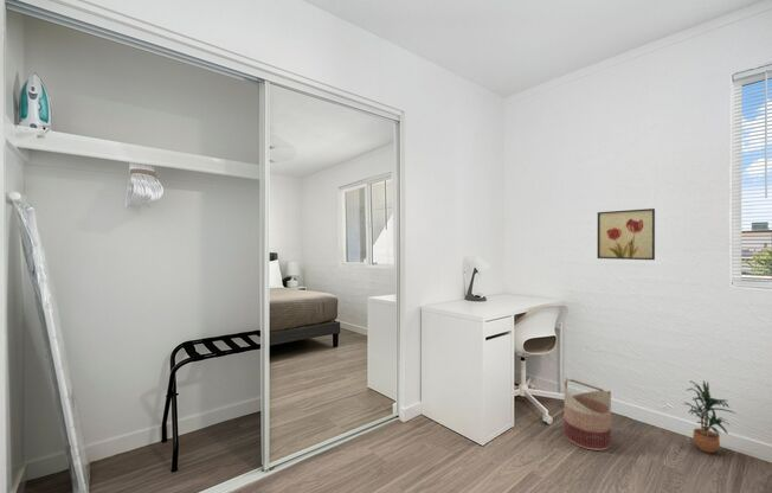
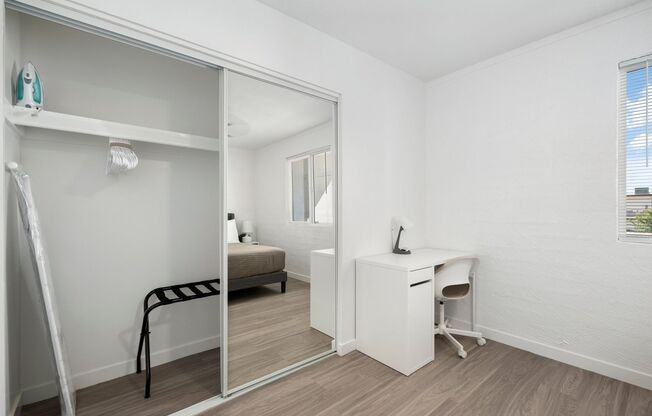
- wall art [597,207,656,261]
- basket [562,377,612,452]
- potted plant [683,379,736,454]
